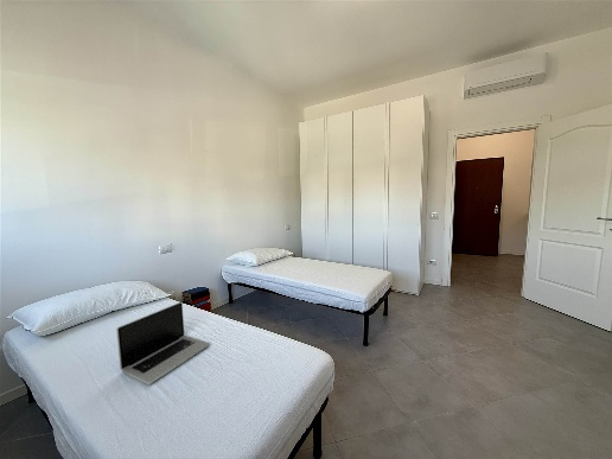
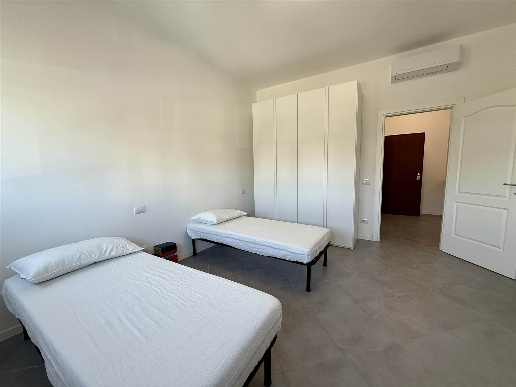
- laptop [115,301,211,385]
